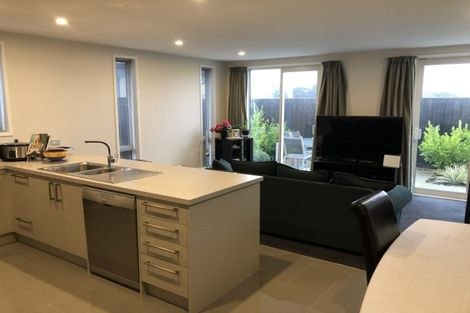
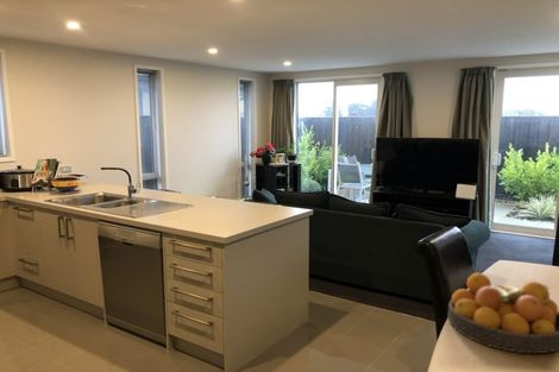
+ fruit bowl [447,272,559,354]
